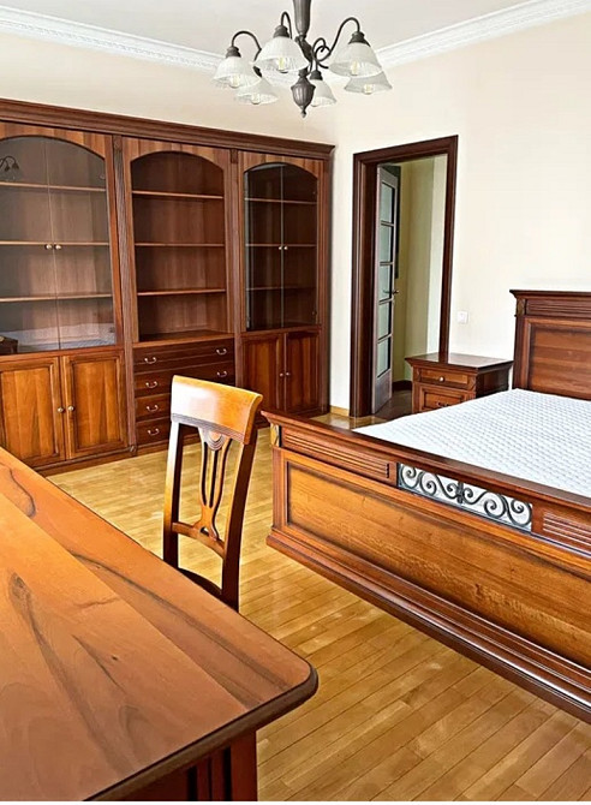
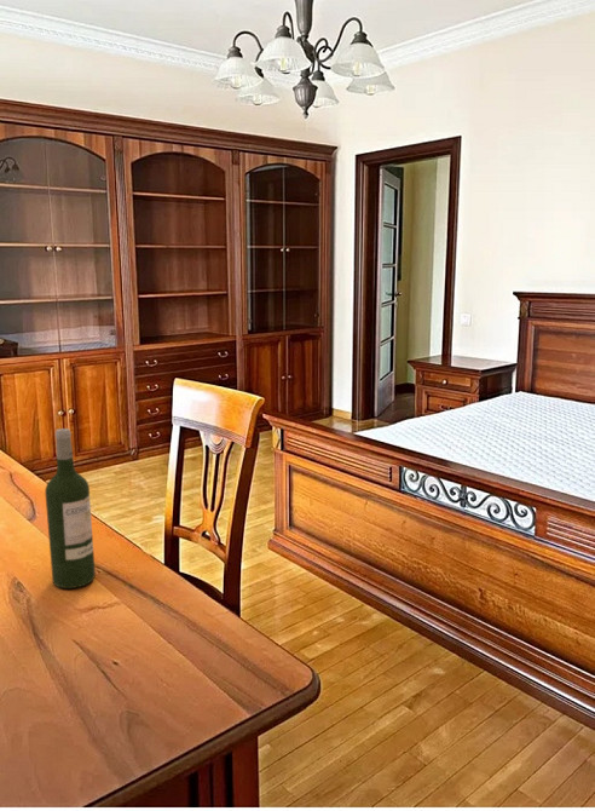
+ wine bottle [44,427,97,589]
